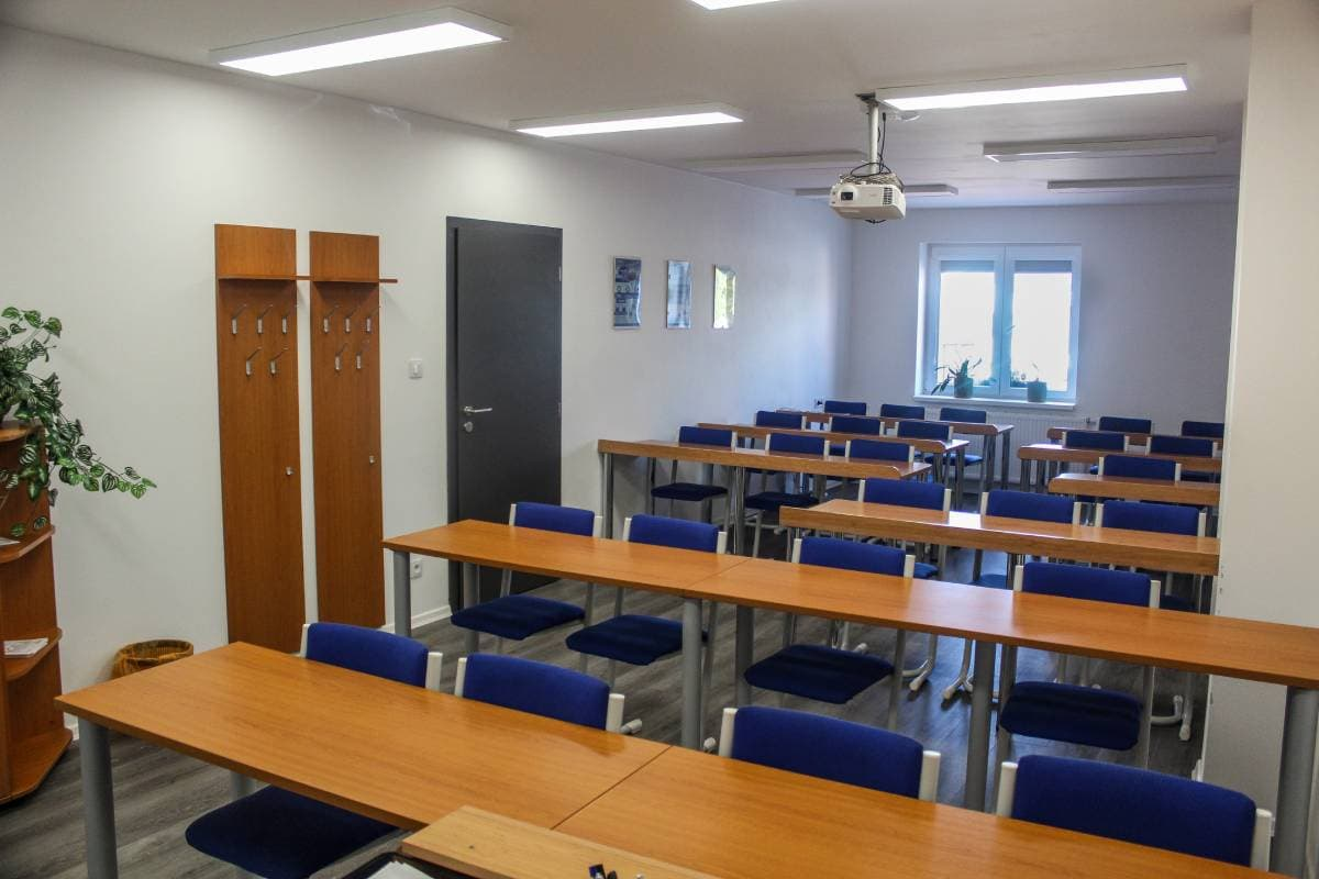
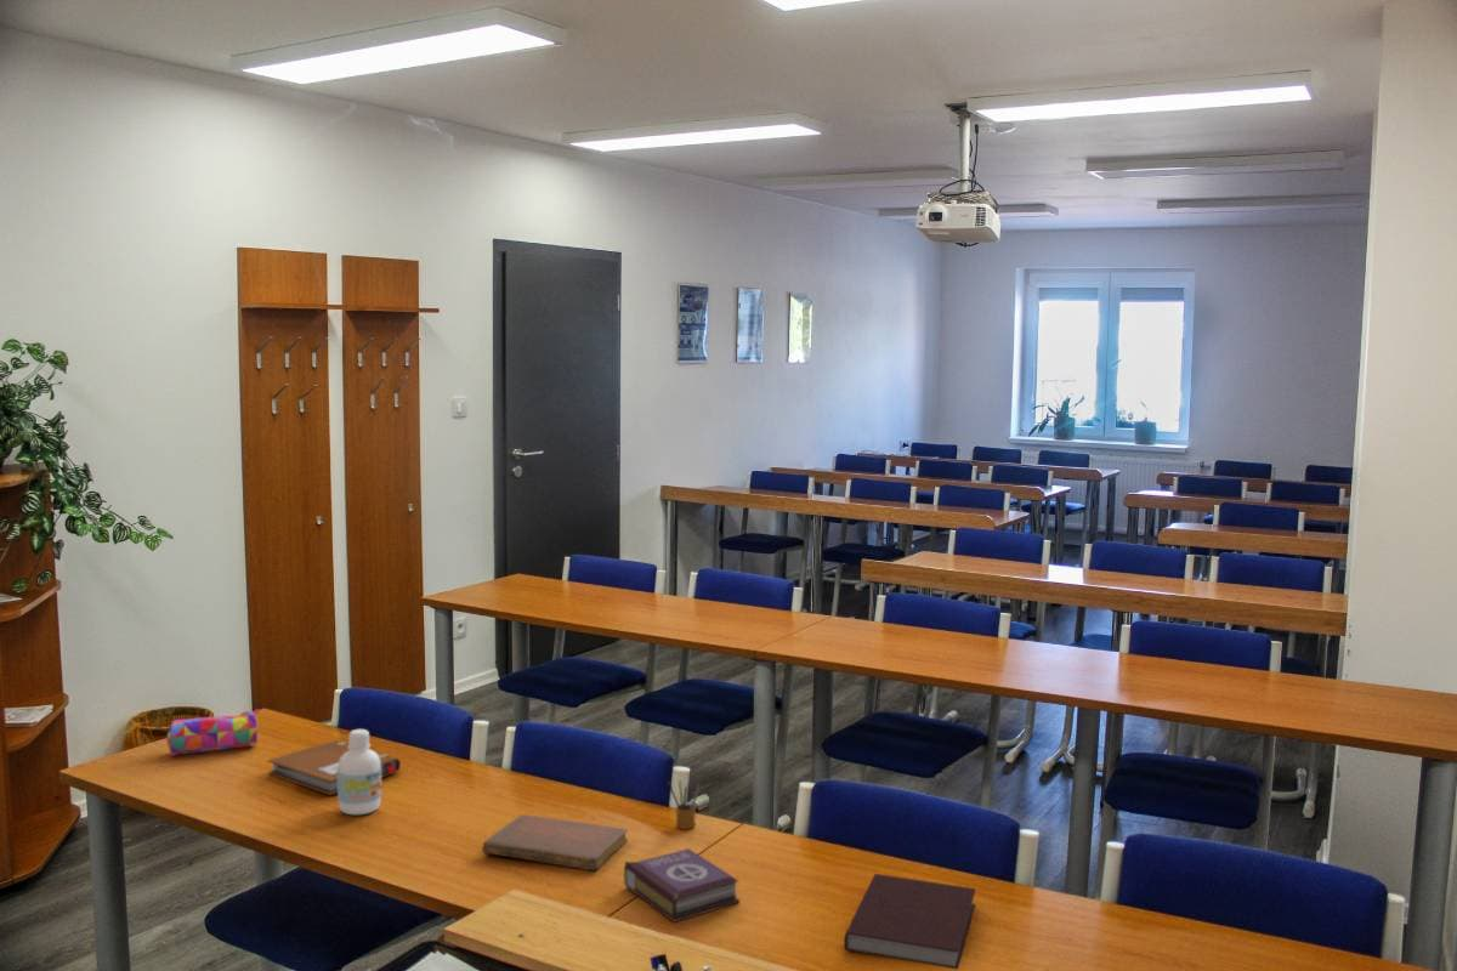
+ notebook [843,873,977,971]
+ book [623,847,741,924]
+ pencil case [165,708,260,757]
+ bottle [336,728,382,816]
+ notebook [267,739,402,796]
+ pencil box [667,779,702,830]
+ notebook [482,813,629,871]
